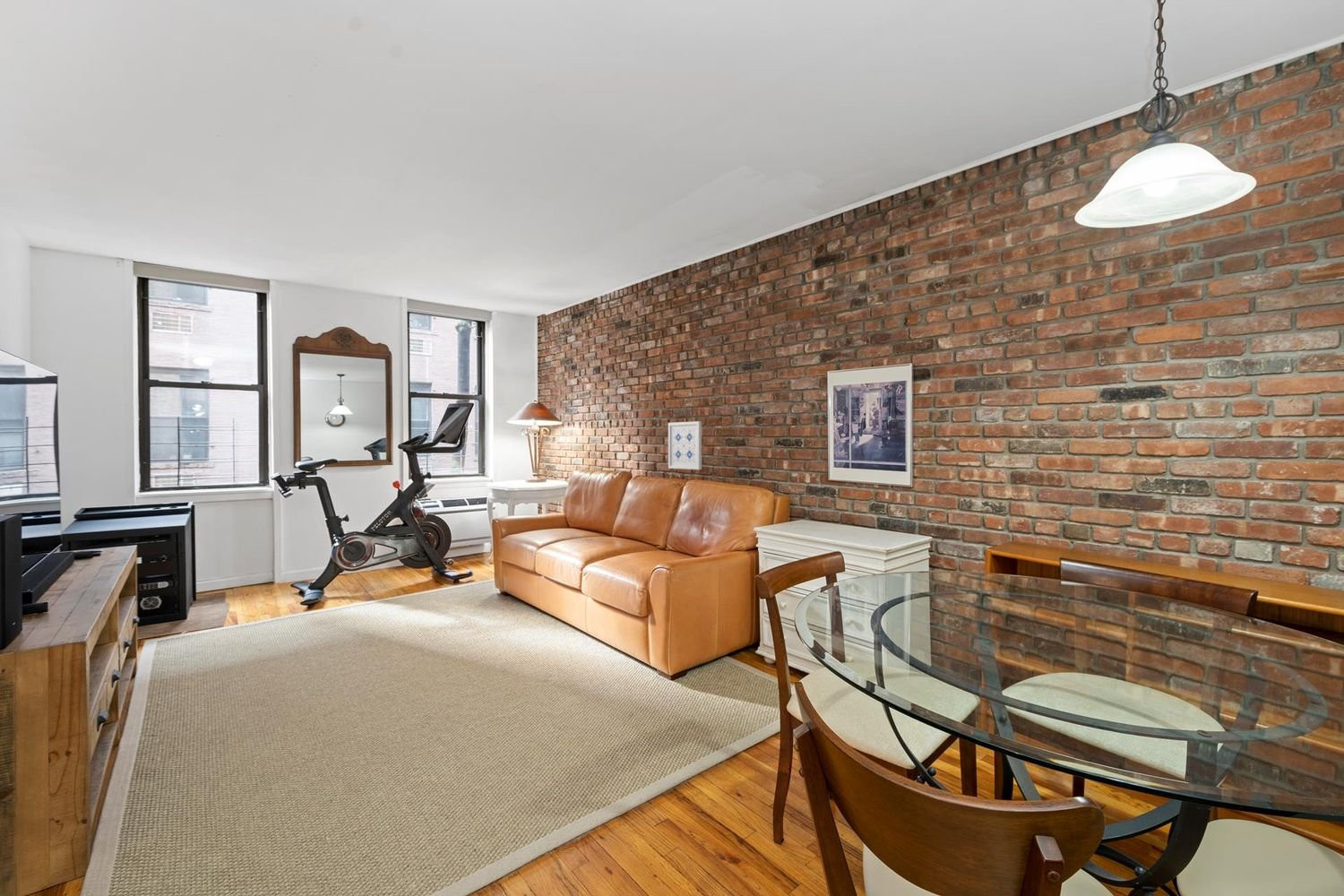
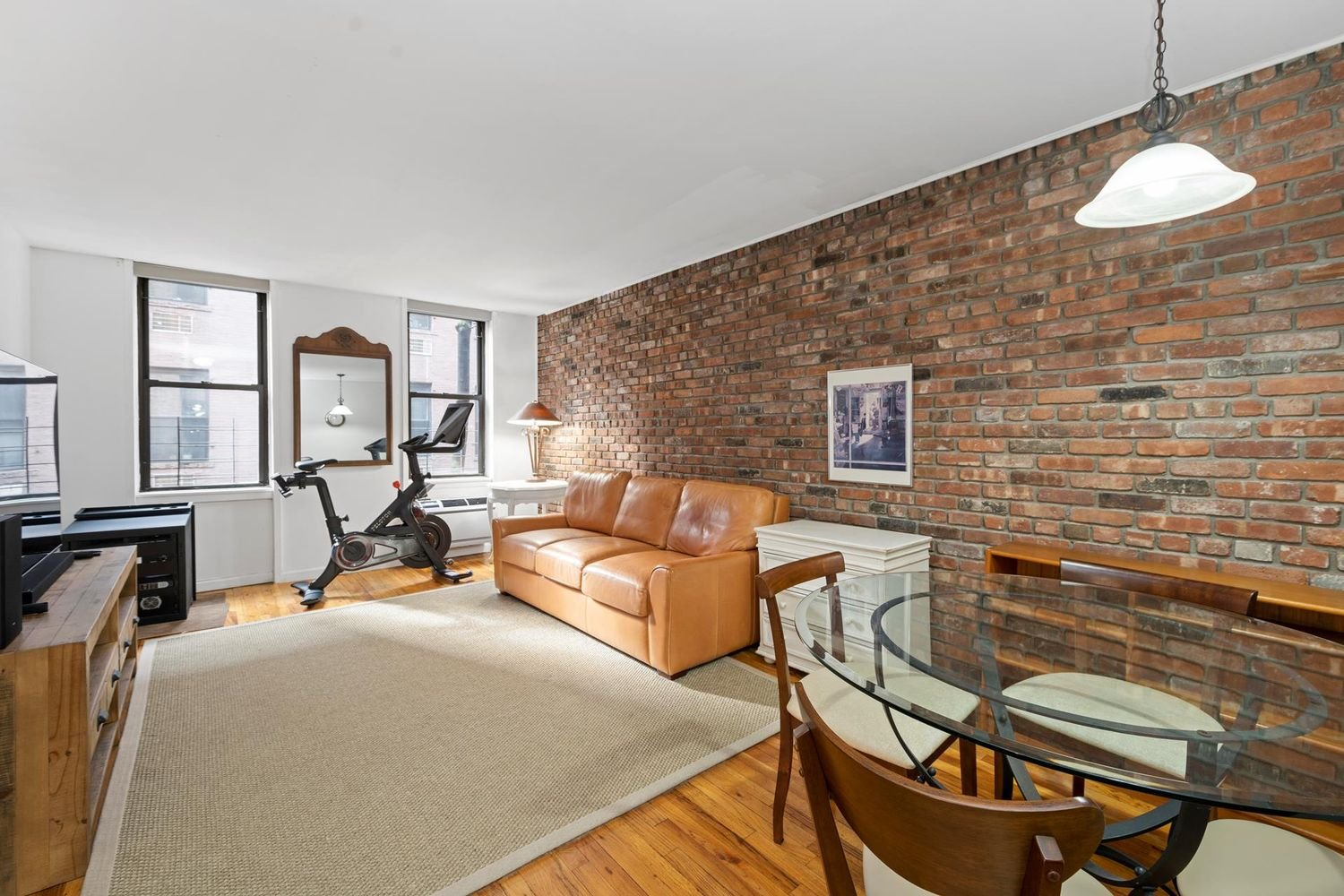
- wall art [668,420,702,470]
